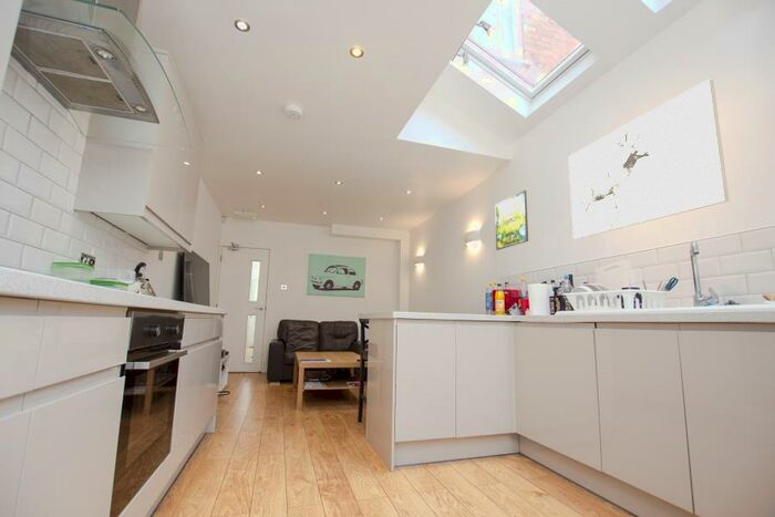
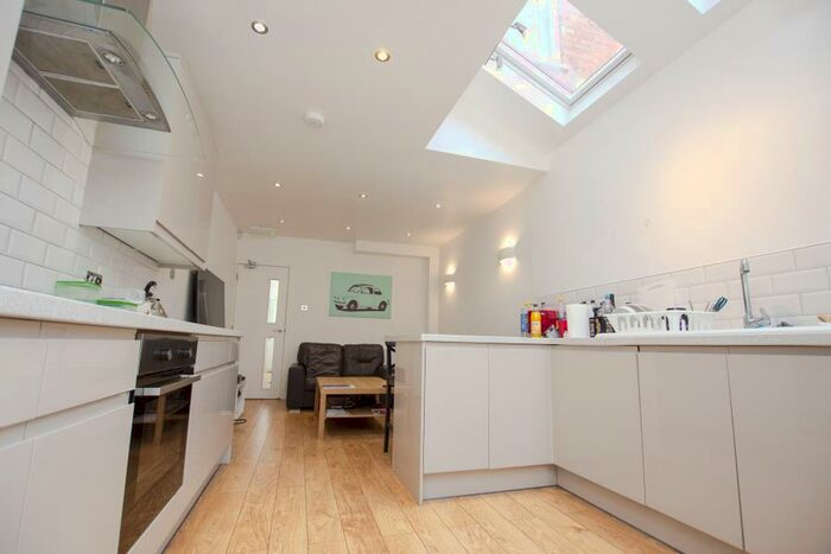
- wall art [568,79,731,240]
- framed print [494,189,529,251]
